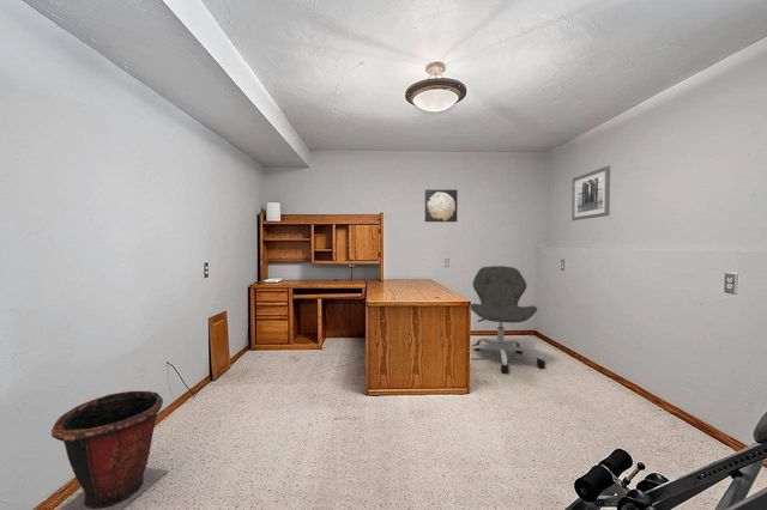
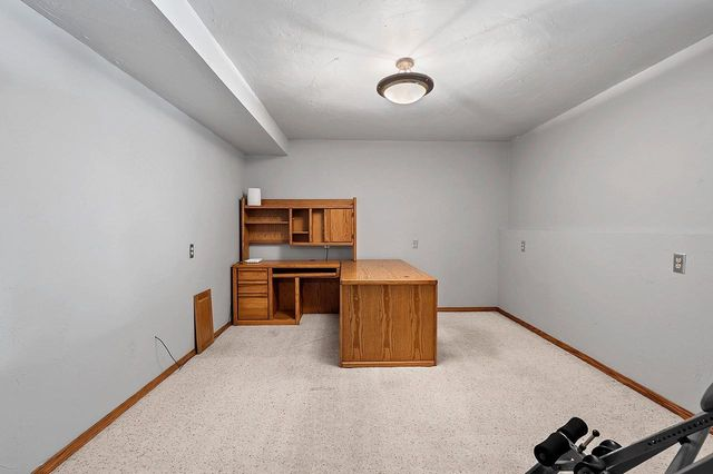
- office chair [470,265,546,374]
- wall art [570,165,611,221]
- waste bin [50,383,169,510]
- wall art [424,188,459,223]
